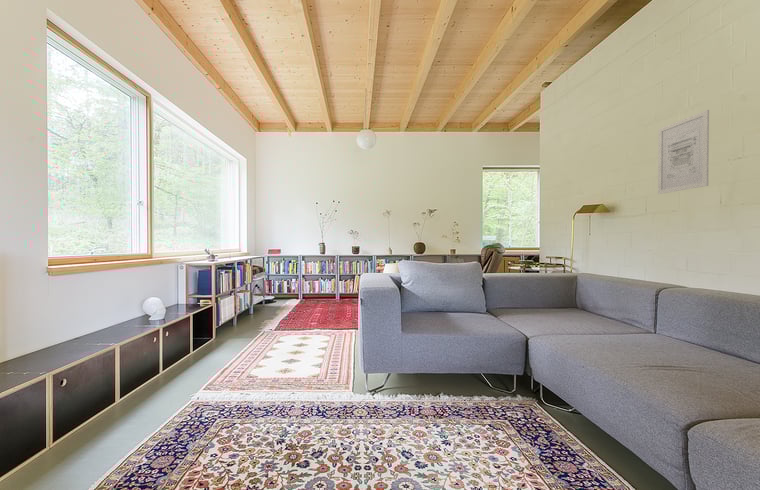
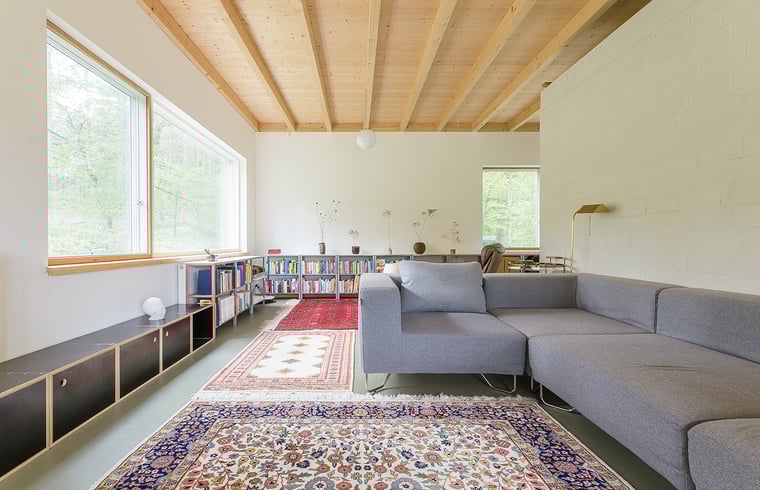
- wall art [657,109,710,195]
